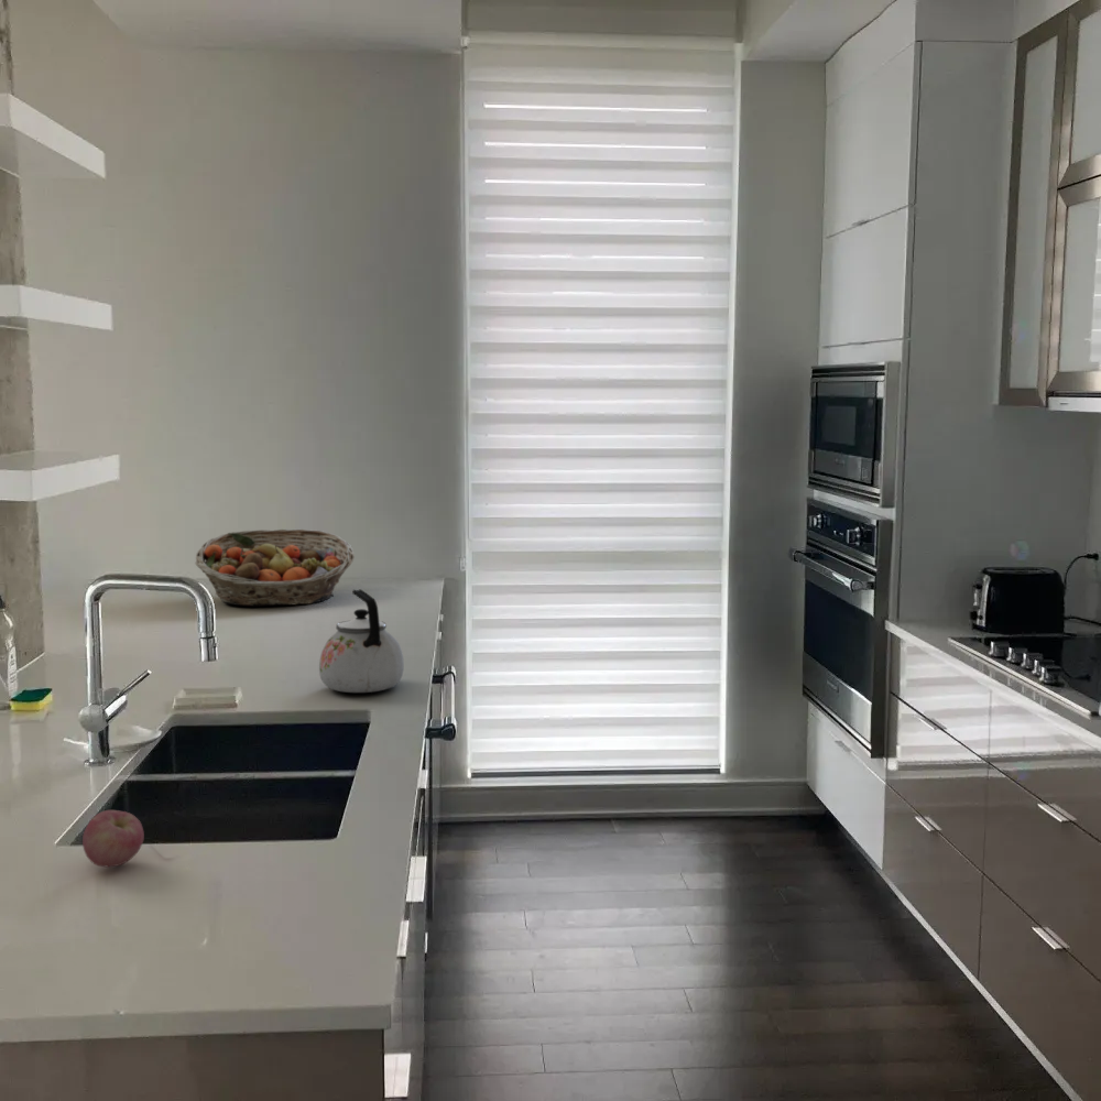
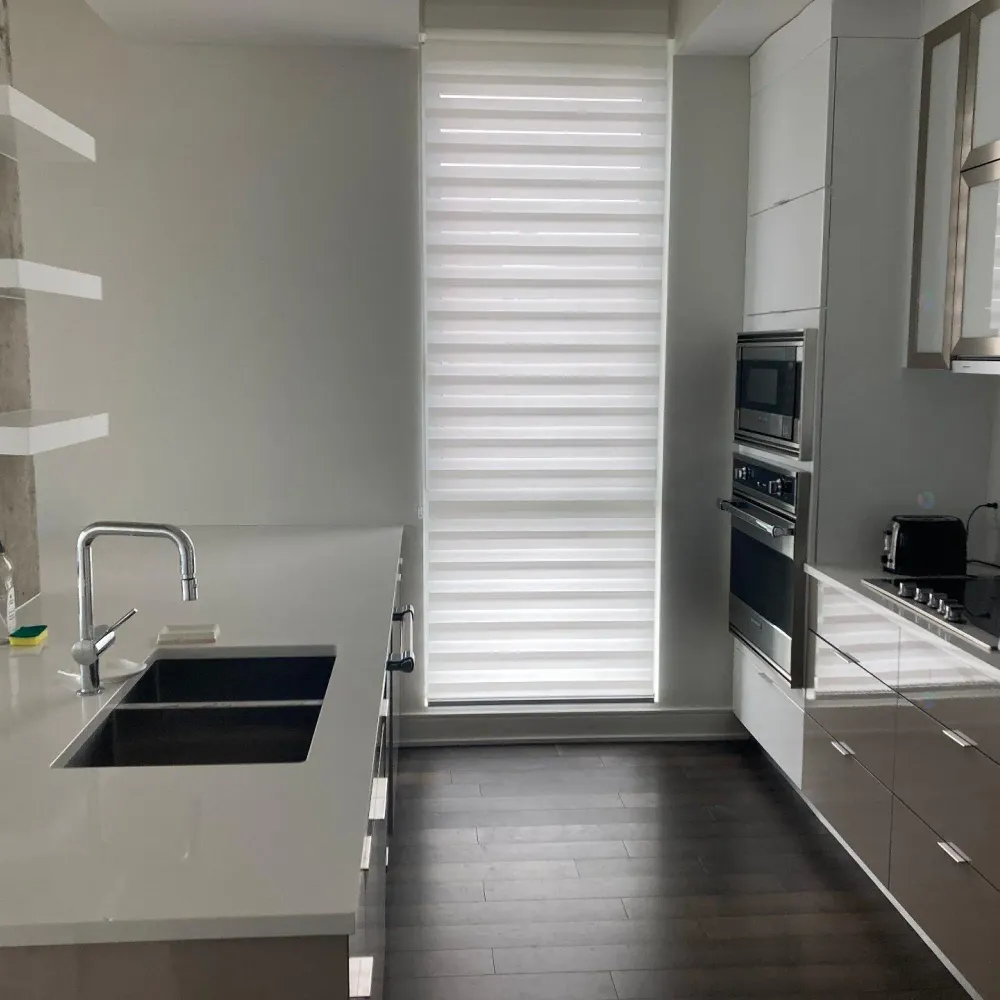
- apple [81,809,145,868]
- kettle [318,588,405,694]
- fruit basket [195,528,356,607]
